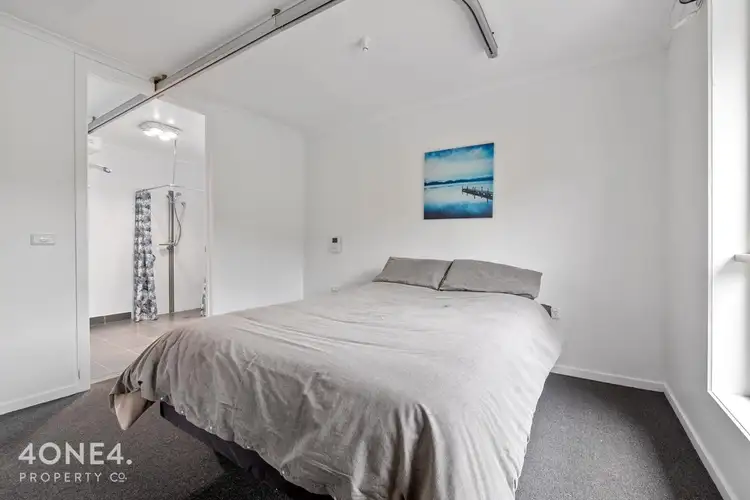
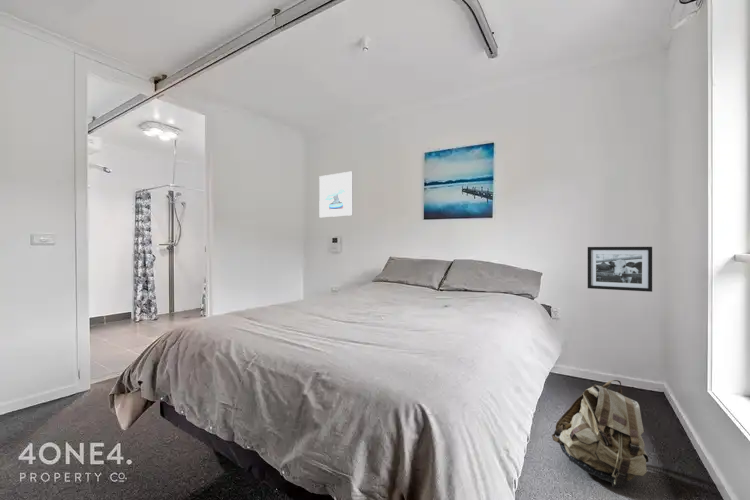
+ picture frame [587,246,653,293]
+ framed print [318,170,354,218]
+ backpack [551,379,650,489]
